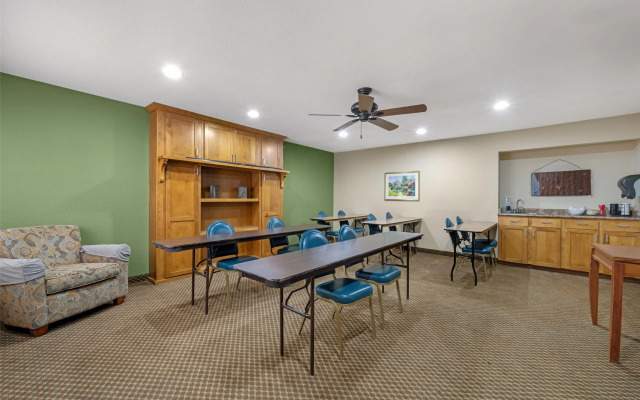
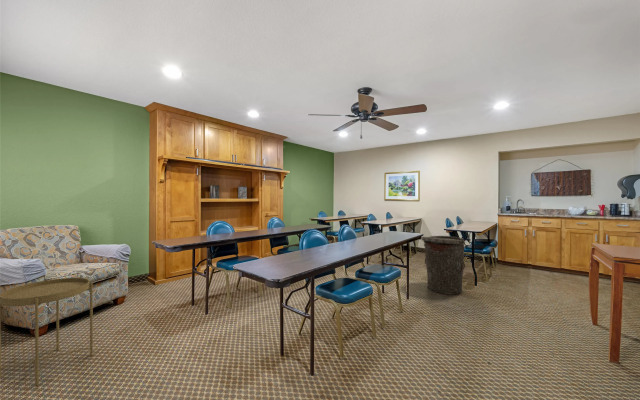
+ side table [0,277,94,387]
+ trash can [421,235,466,296]
